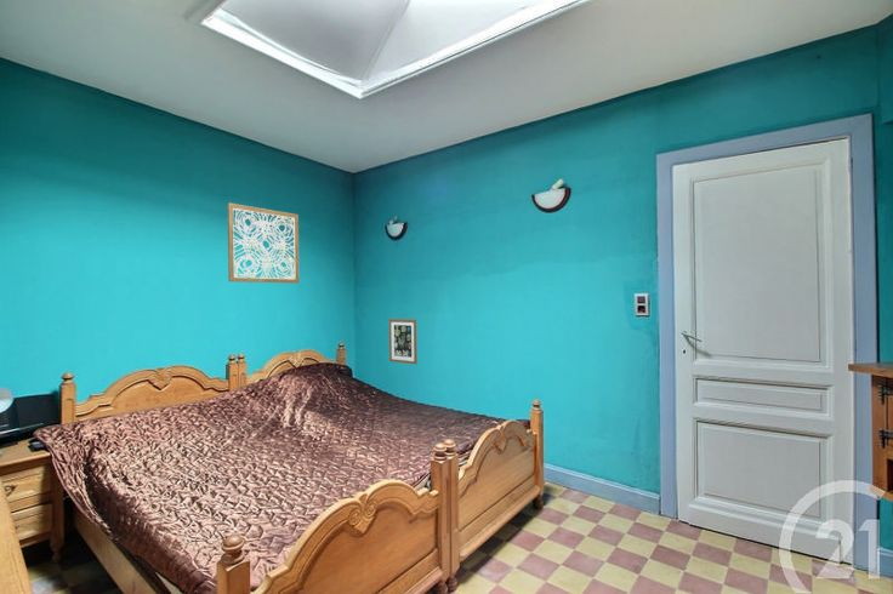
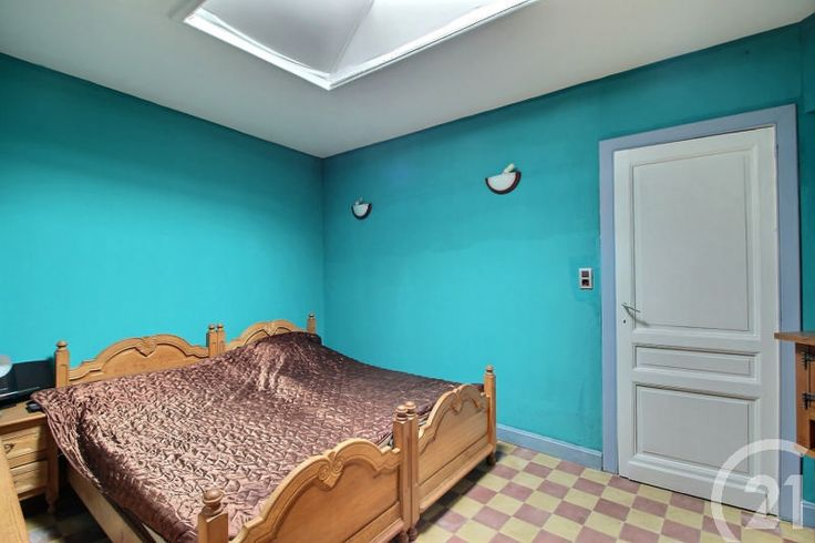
- wall art [227,201,300,285]
- wall art [388,318,419,365]
